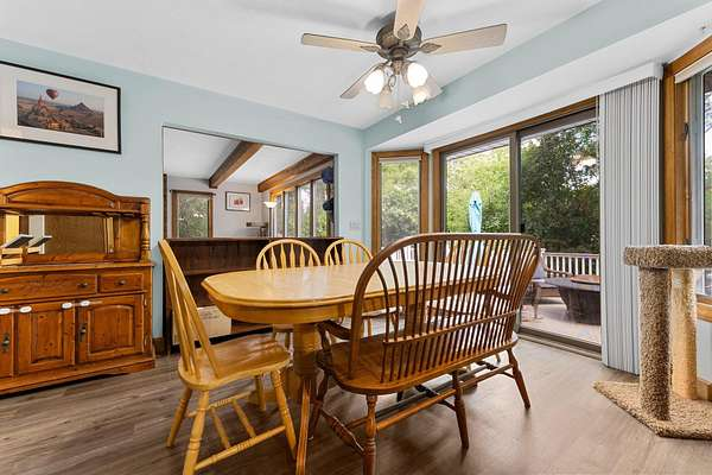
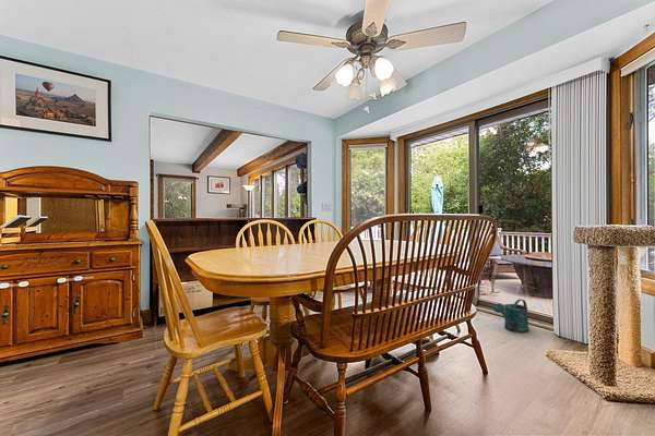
+ watering can [493,299,531,334]
